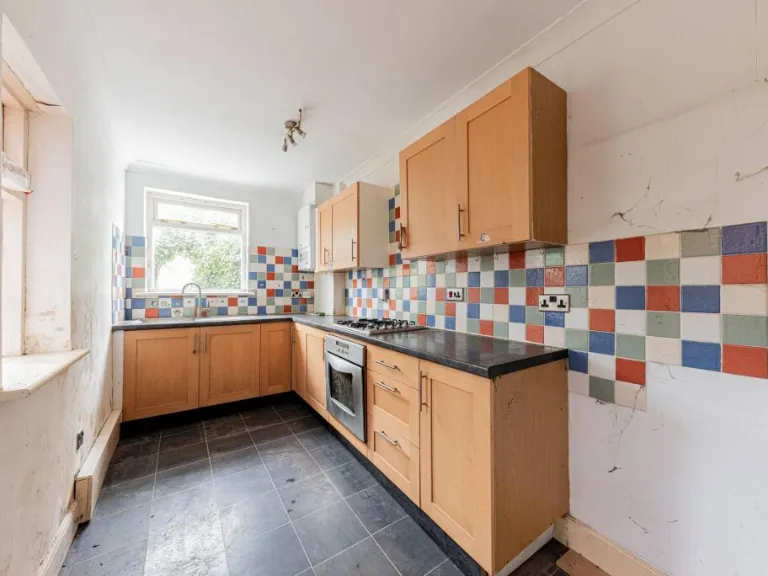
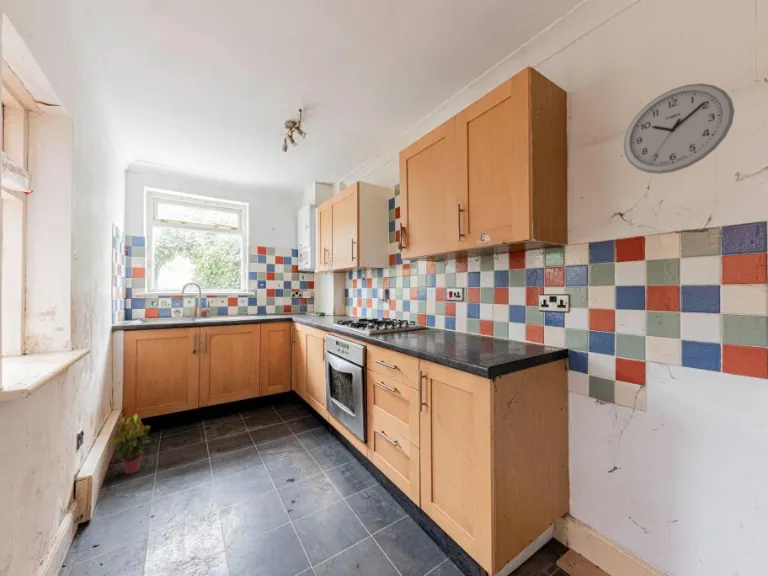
+ wall clock [623,82,735,175]
+ potted plant [108,413,152,475]
